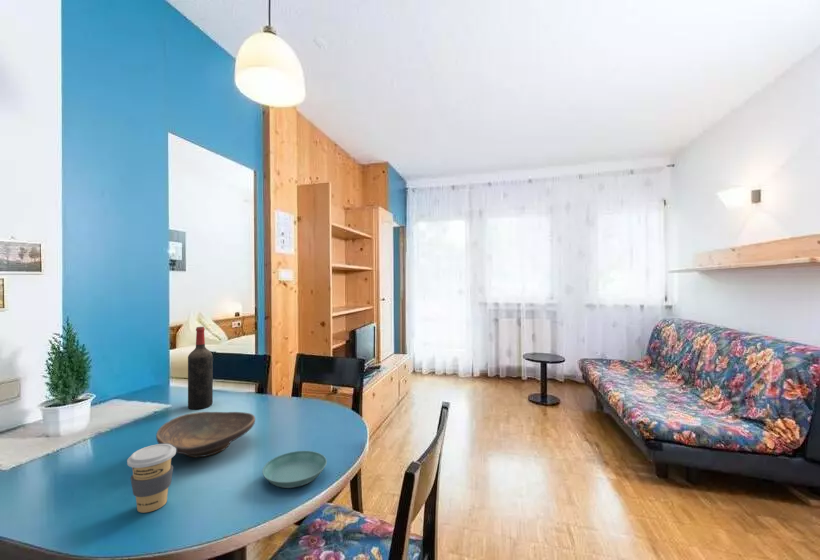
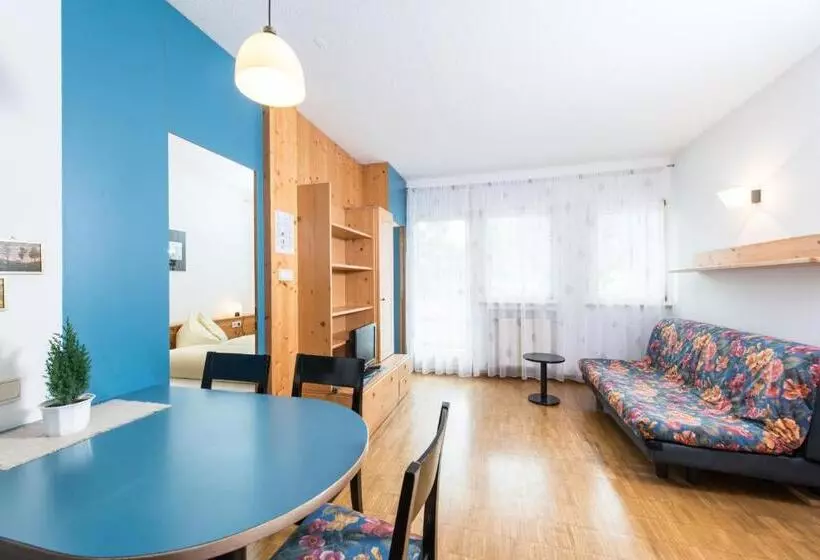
- saucer [261,450,328,489]
- coffee cup [126,443,177,514]
- wine bottle [187,326,214,410]
- decorative bowl [155,411,256,458]
